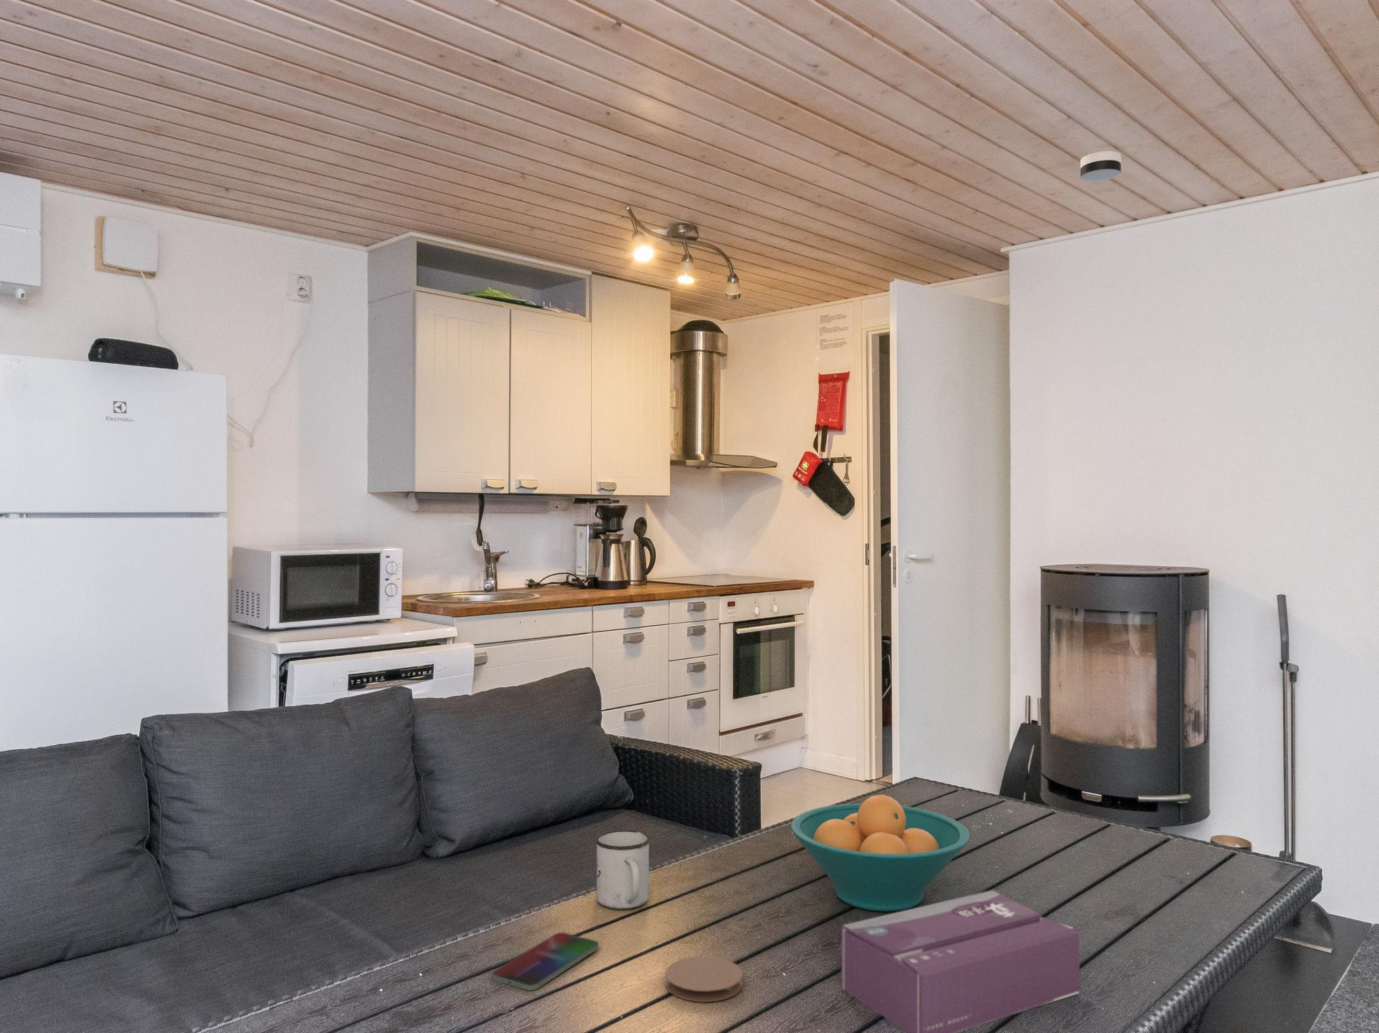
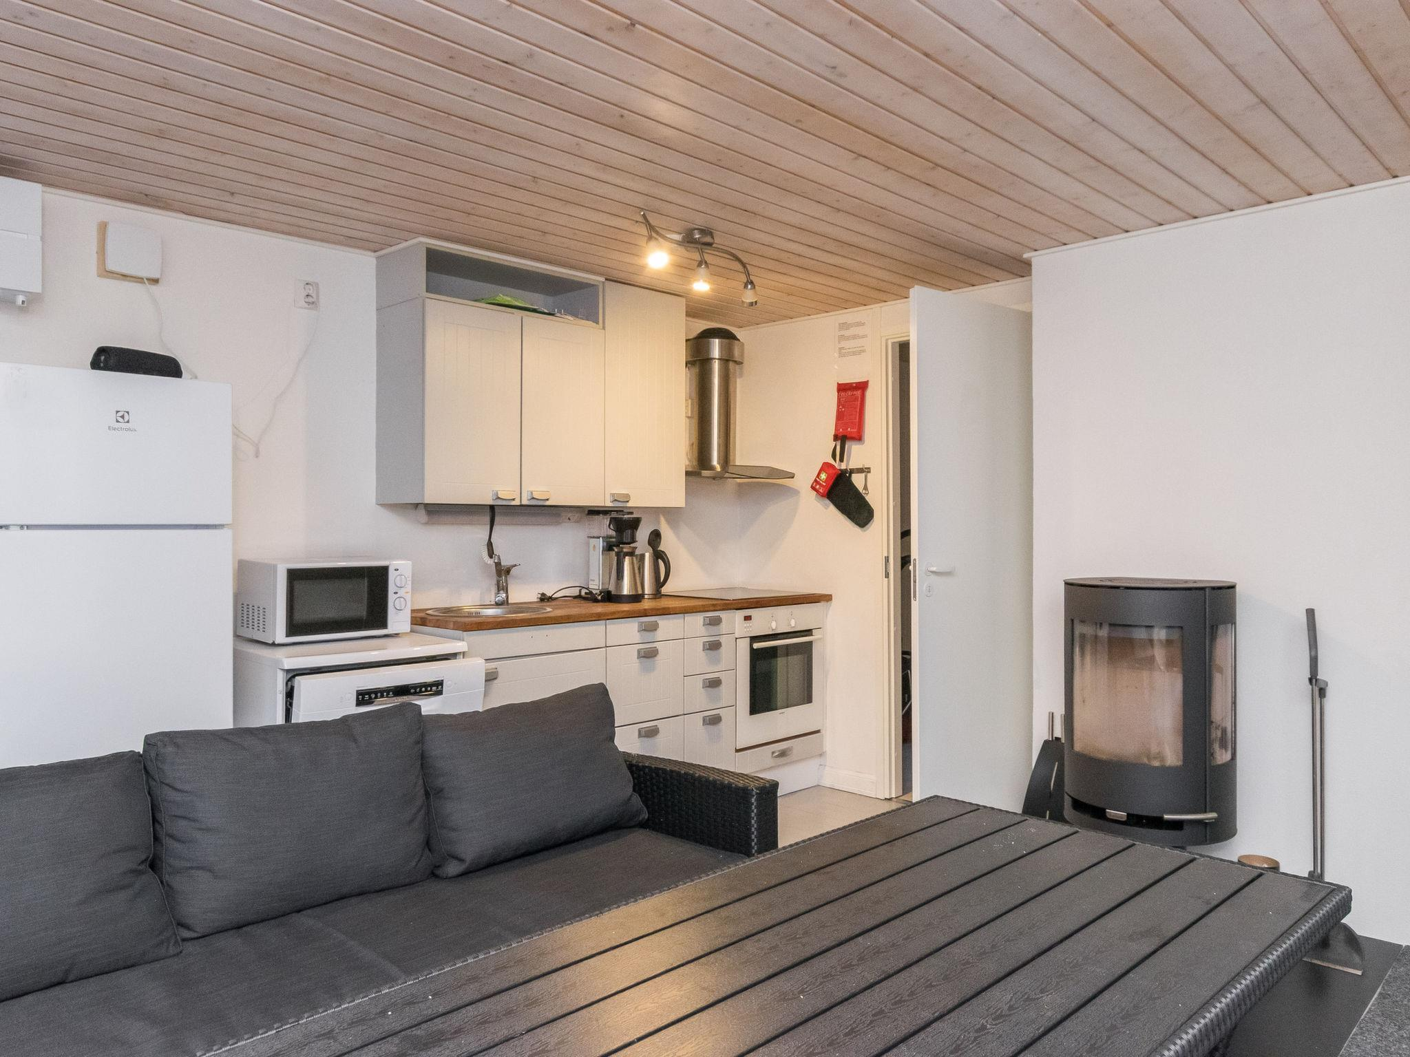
- coaster [665,956,744,1003]
- fruit bowl [789,794,971,911]
- smartphone [491,932,599,992]
- tissue box [840,890,1080,1033]
- mug [595,830,650,910]
- smoke detector [1079,151,1122,182]
